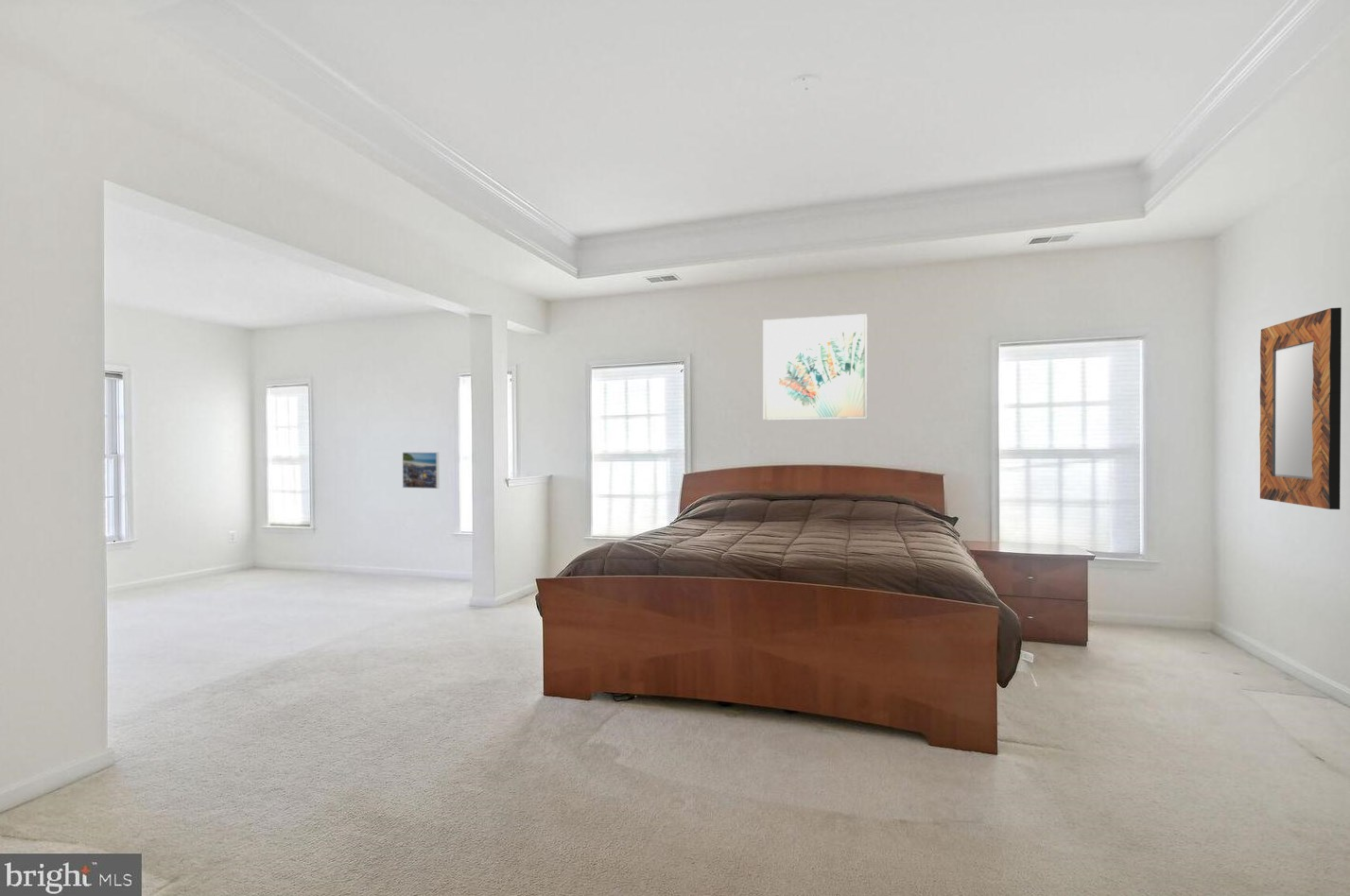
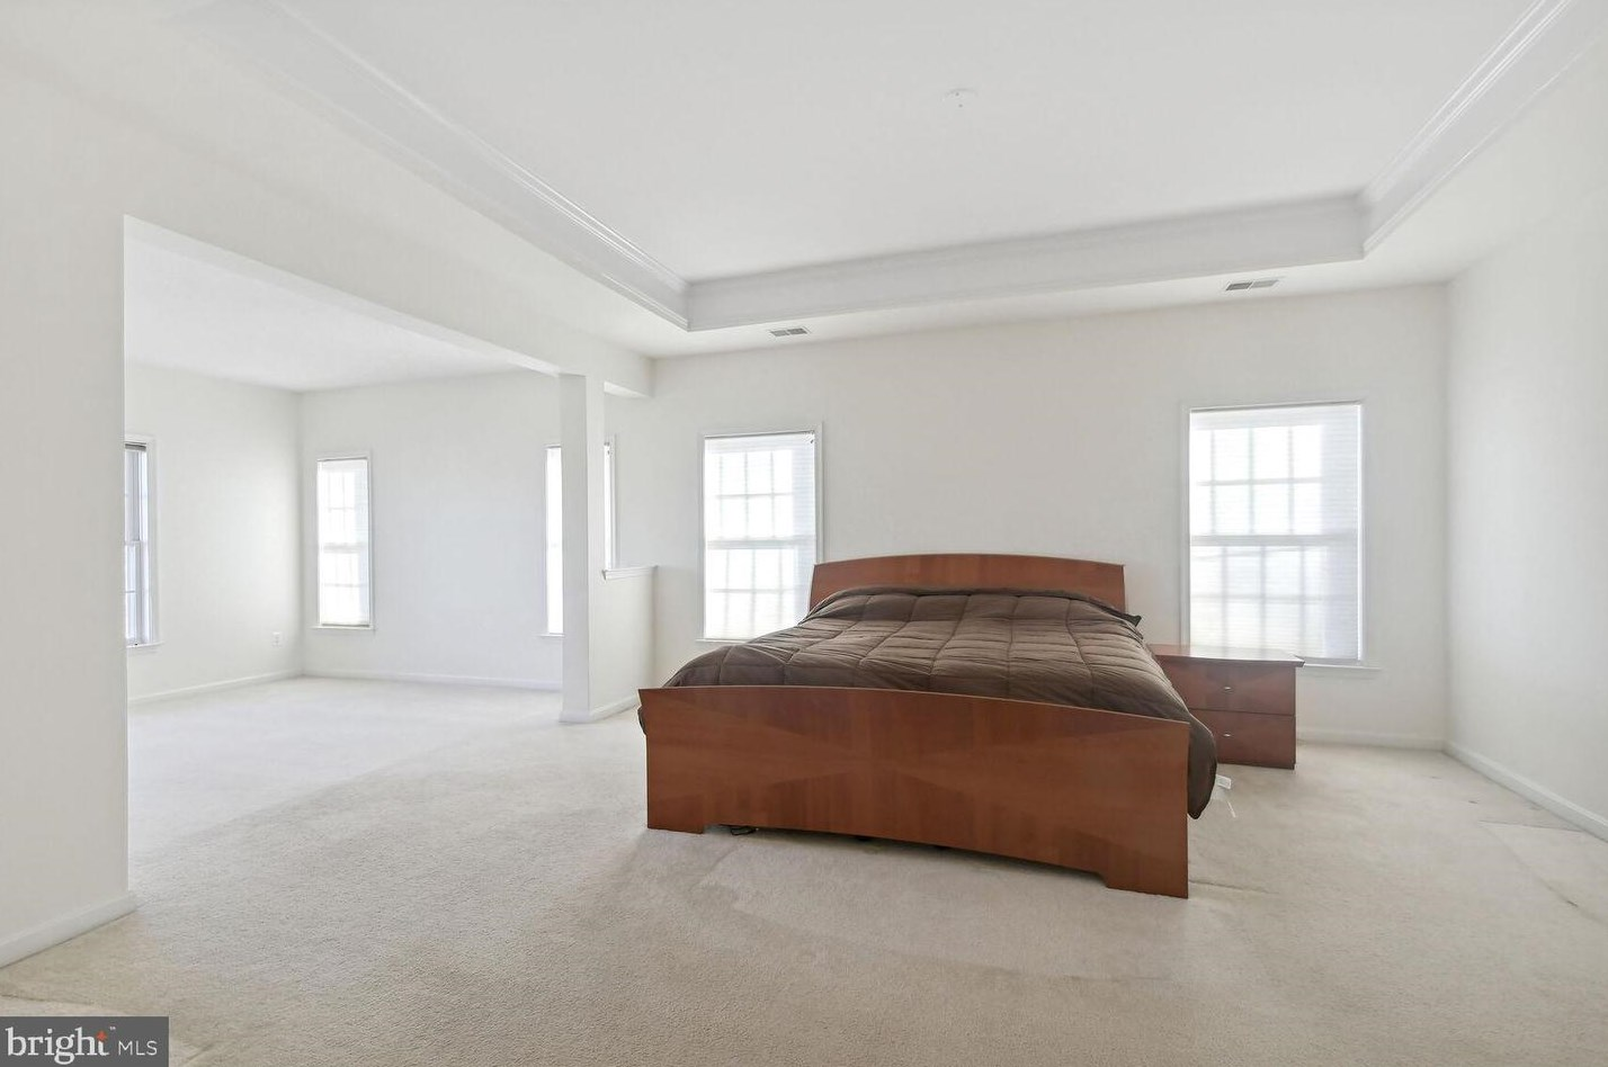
- home mirror [1258,306,1342,510]
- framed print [402,452,440,490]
- wall art [762,313,869,421]
